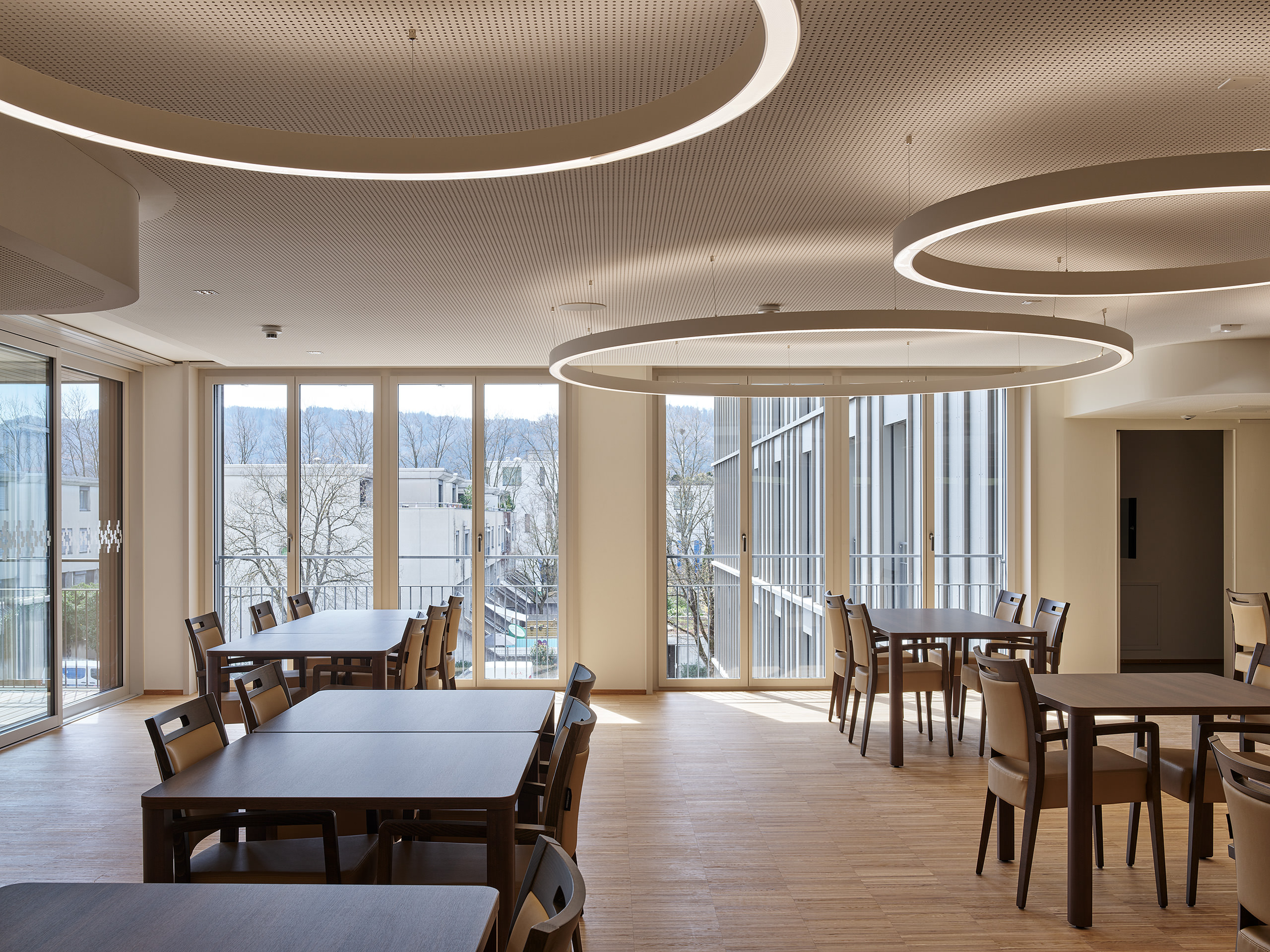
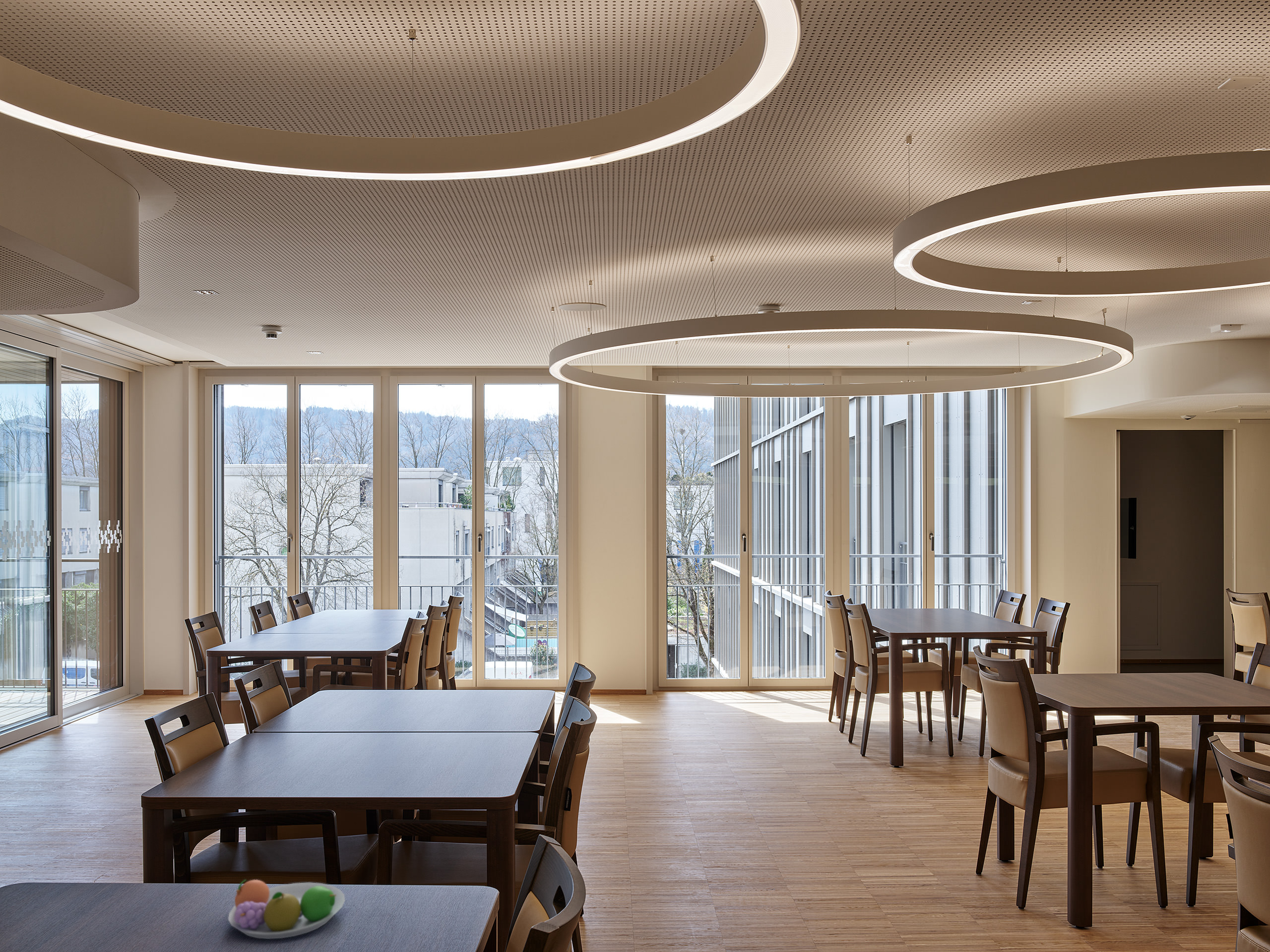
+ fruit bowl [228,879,346,940]
